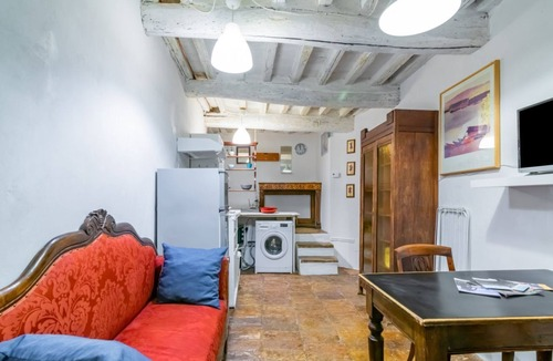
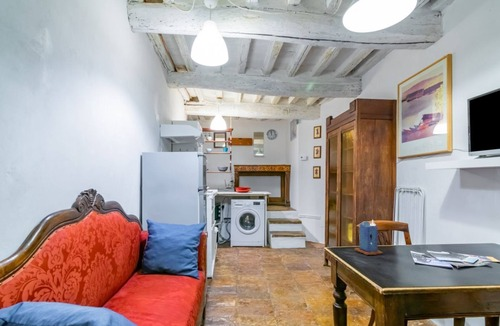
+ candle [354,219,384,256]
